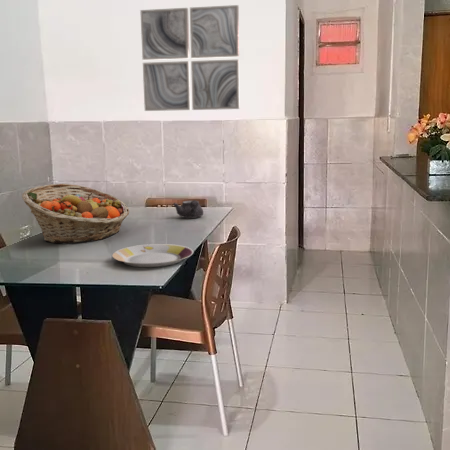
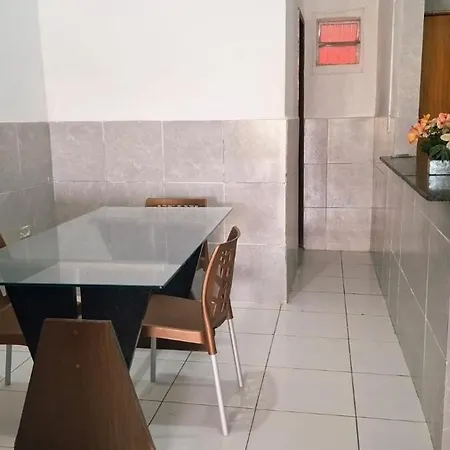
- teapot [172,199,204,219]
- wall art [139,4,241,112]
- fruit basket [21,183,130,244]
- plate [111,243,194,268]
